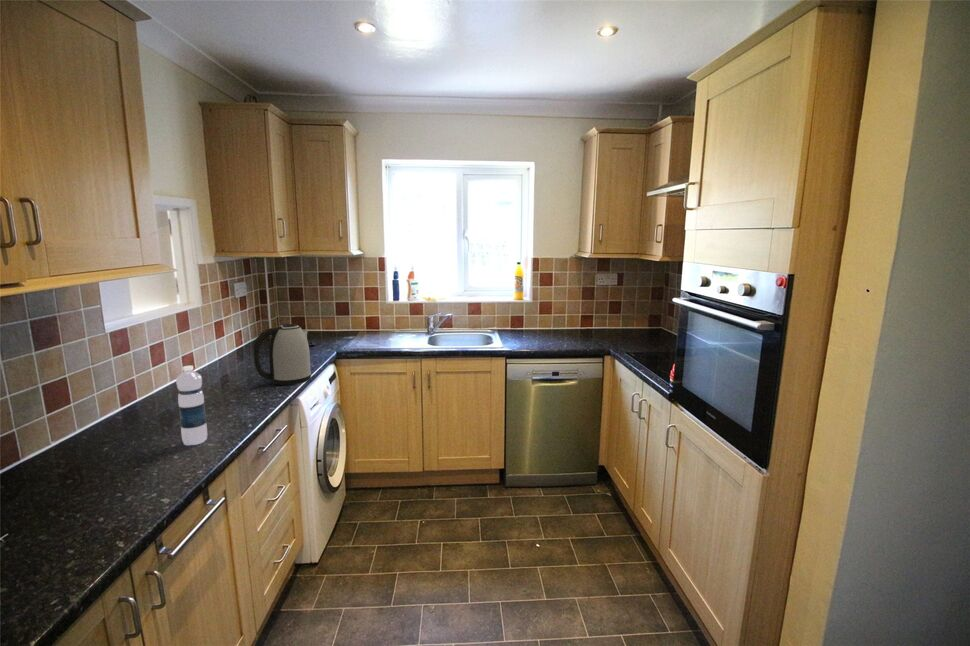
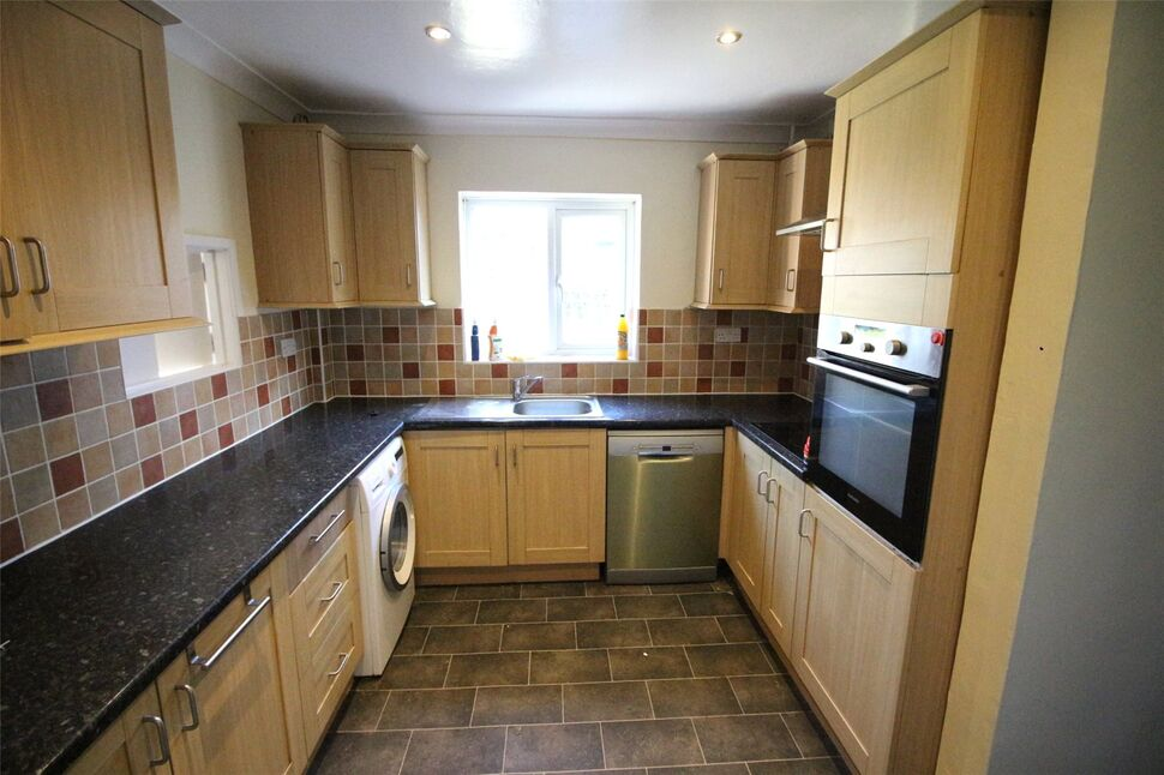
- water bottle [175,365,208,446]
- kettle [253,323,312,386]
